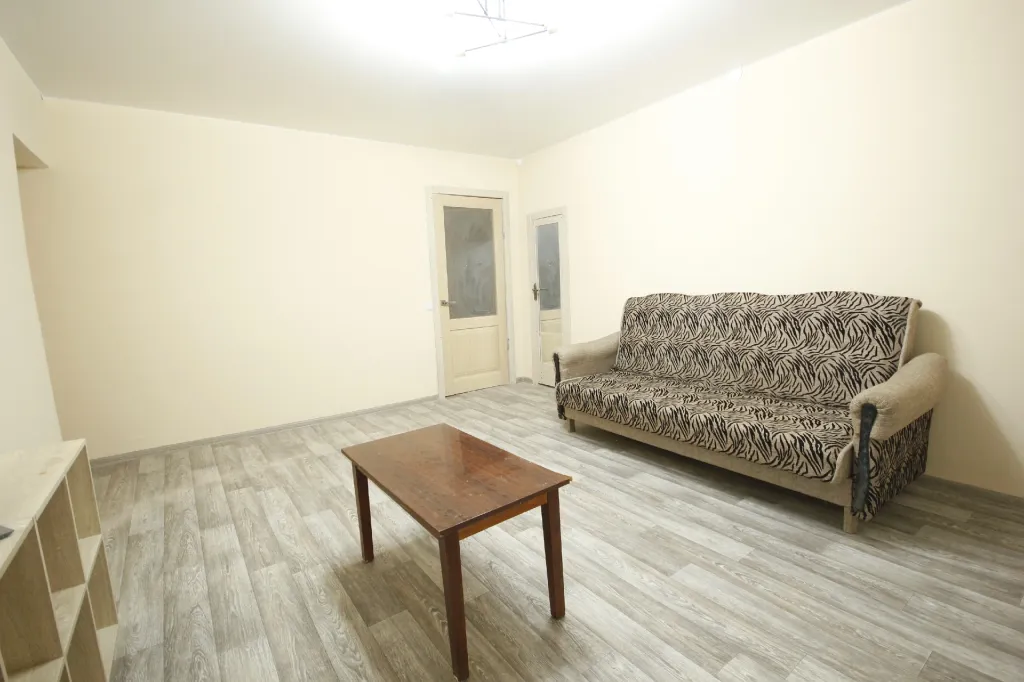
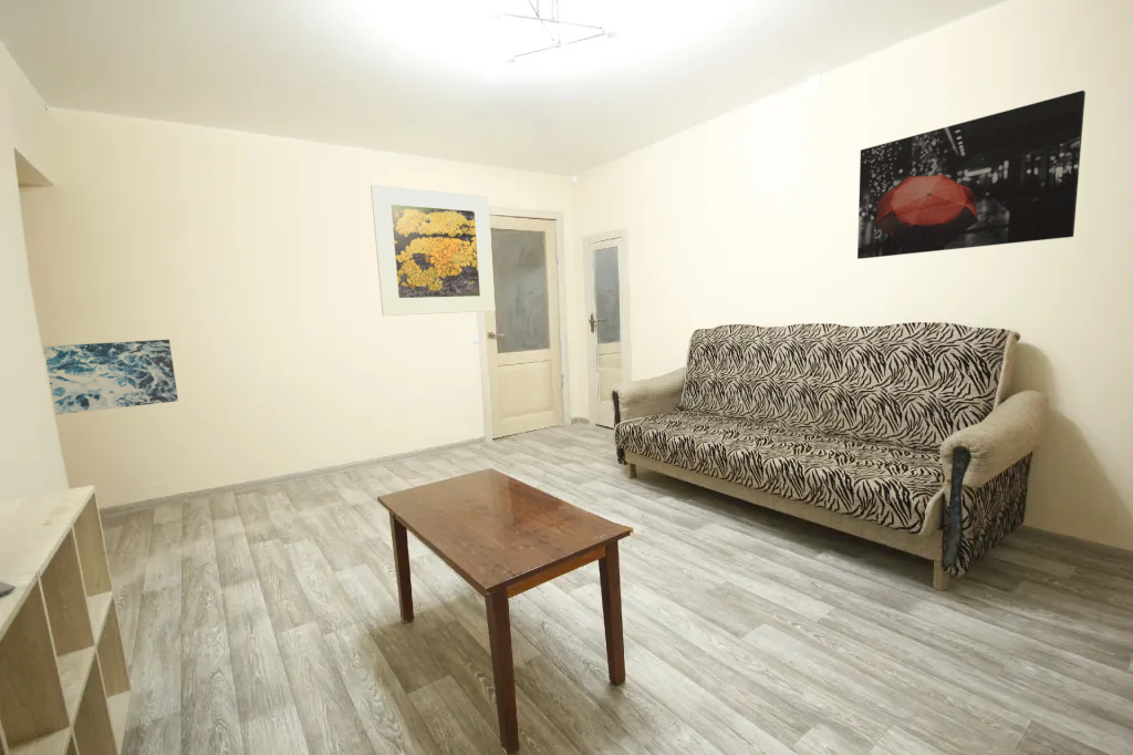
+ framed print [370,184,497,317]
+ wall art [42,339,179,415]
+ wall art [856,90,1087,260]
